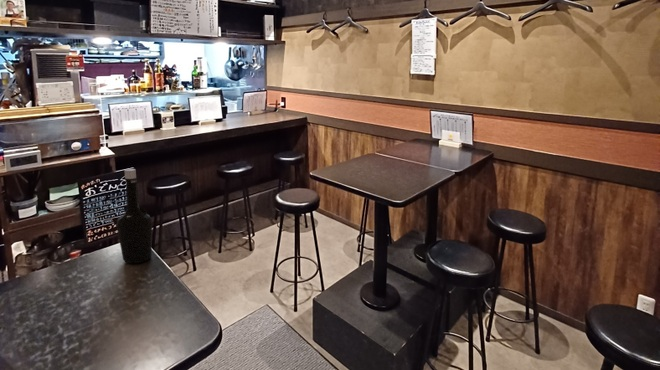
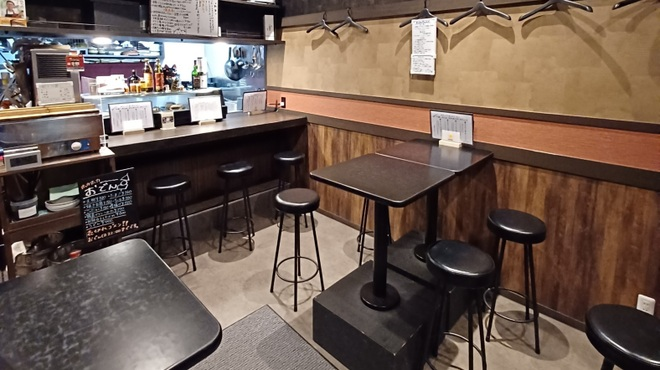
- bottle [116,168,153,264]
